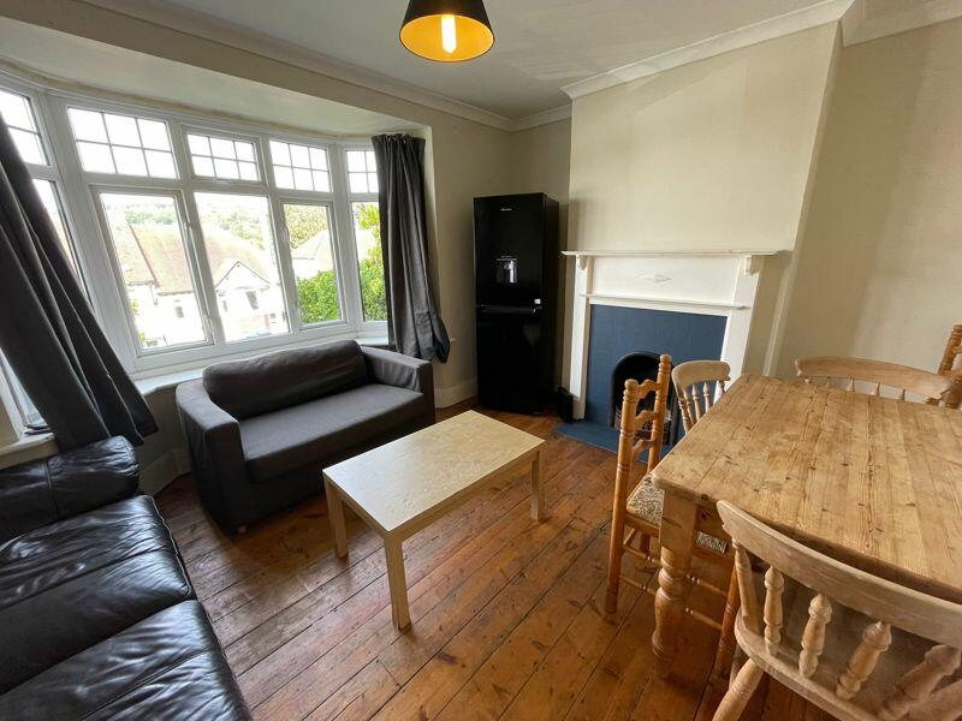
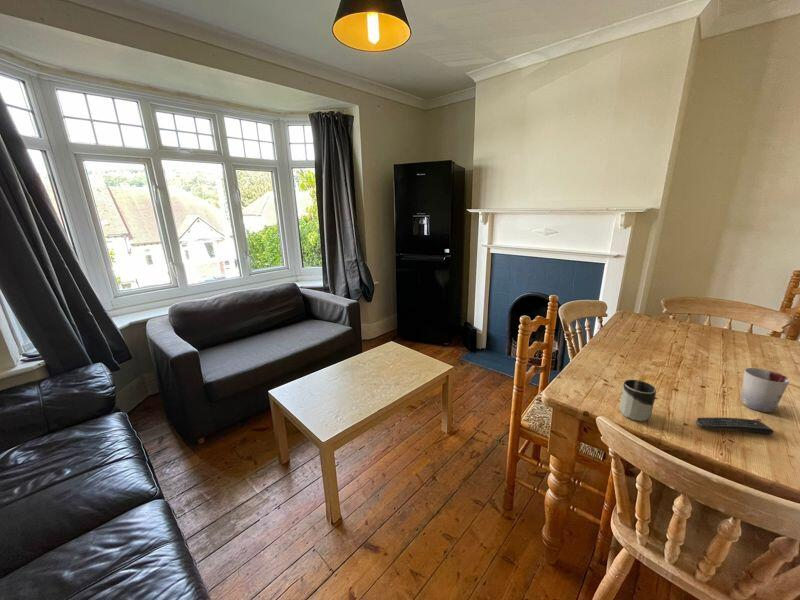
+ cup [619,379,657,422]
+ cup [740,367,791,413]
+ remote control [694,417,775,436]
